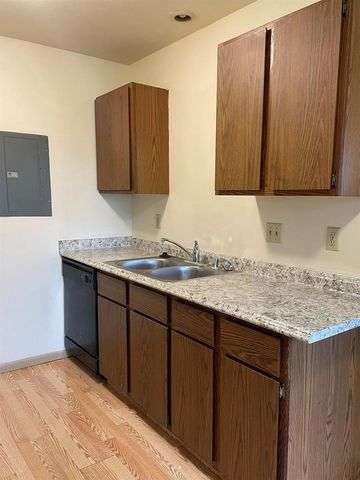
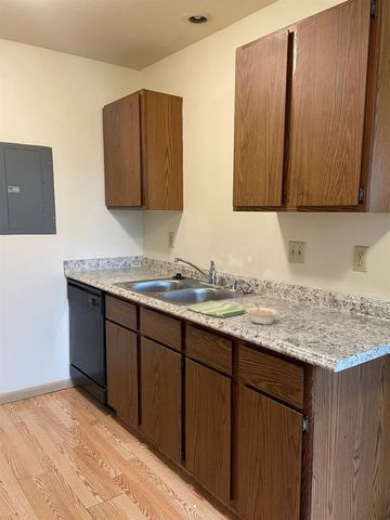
+ legume [245,302,278,326]
+ dish towel [185,299,247,318]
